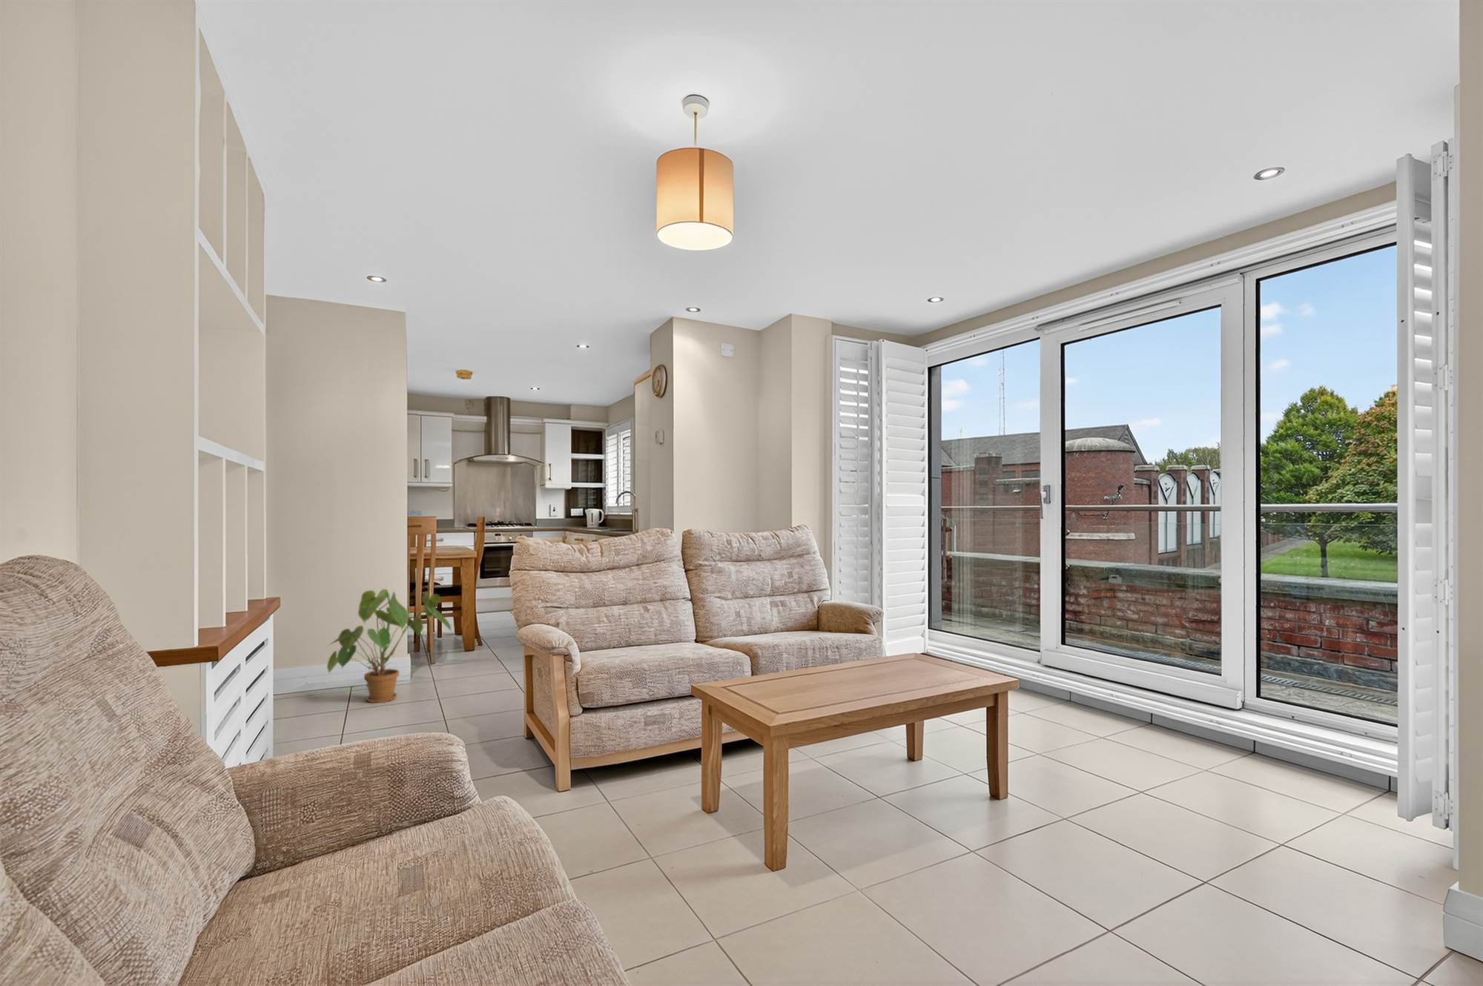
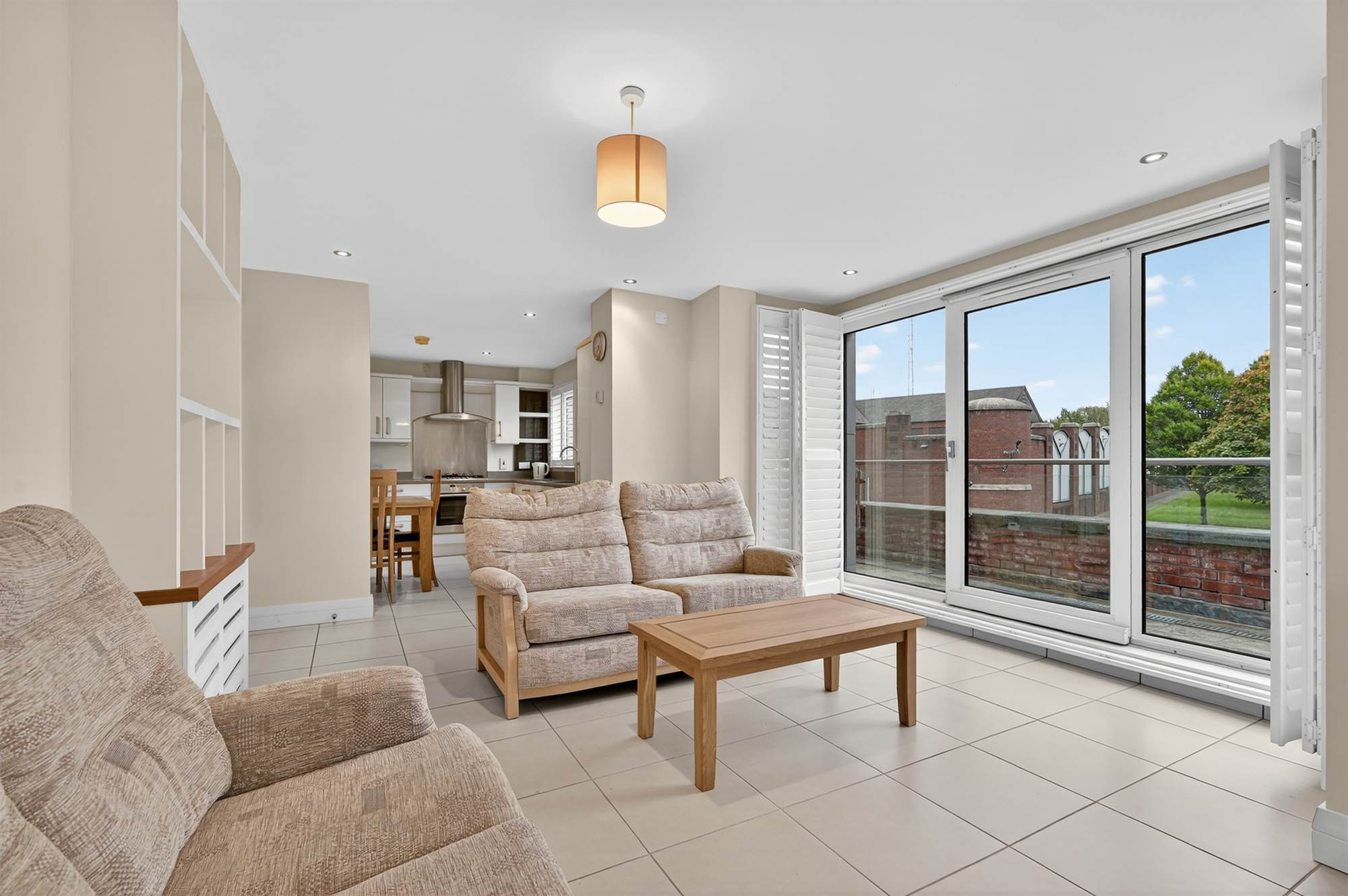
- house plant [327,588,453,703]
